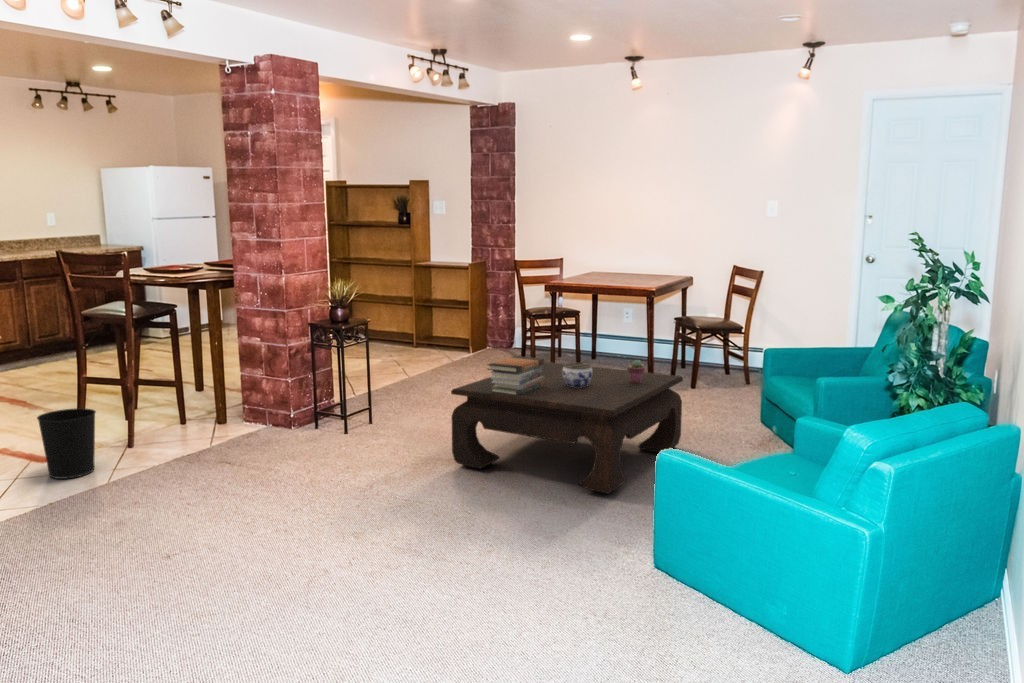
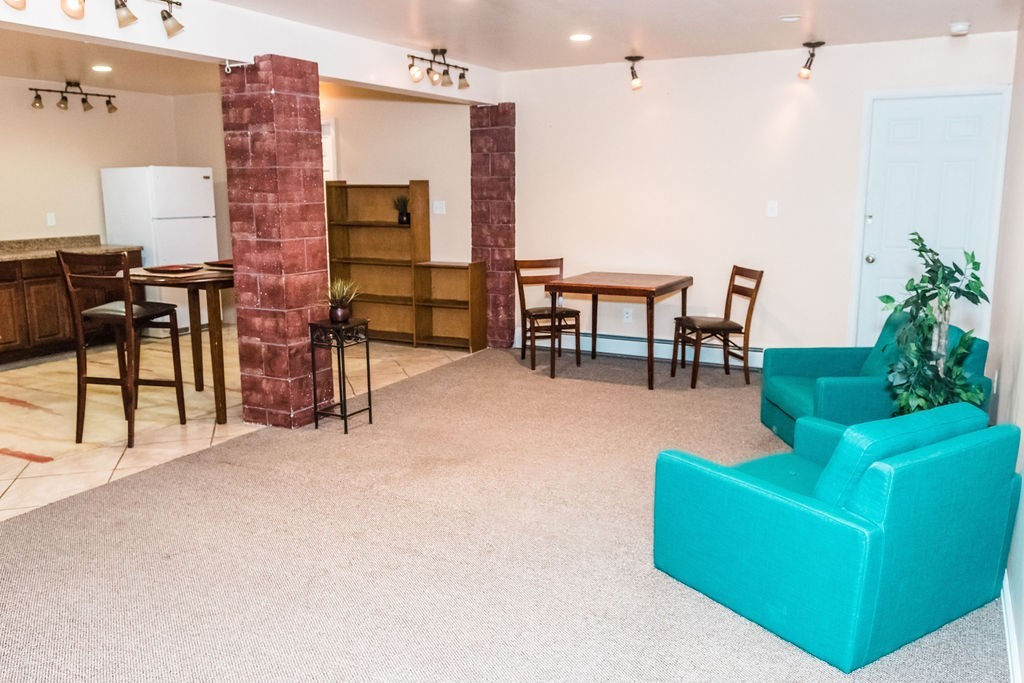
- book stack [486,355,545,395]
- potted succulent [626,359,646,383]
- wastebasket [36,407,97,480]
- coffee table [450,361,684,495]
- jar [563,362,592,388]
